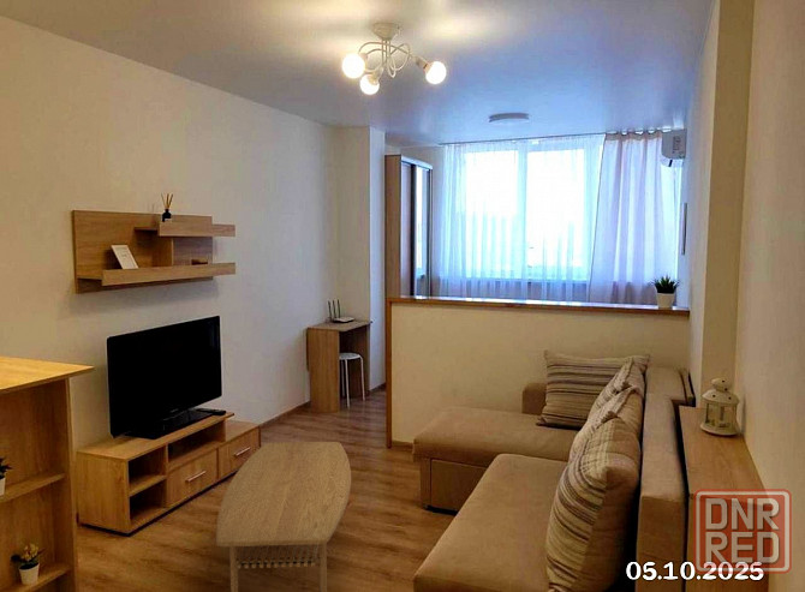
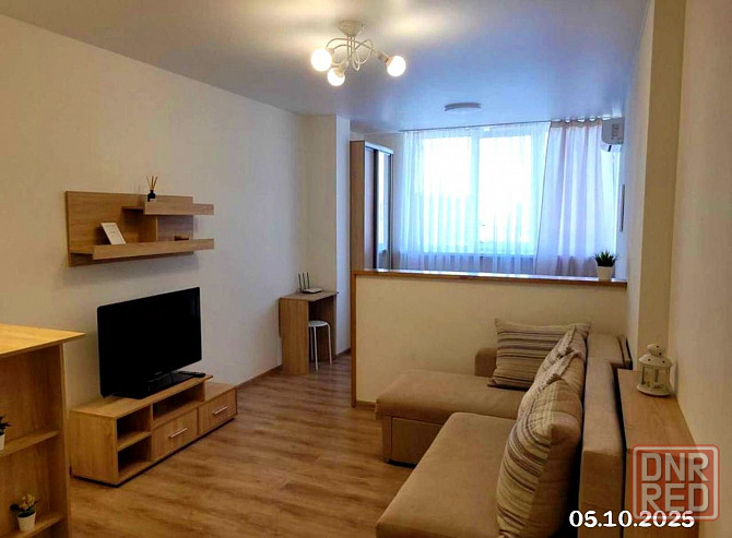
- coffee table [215,441,352,592]
